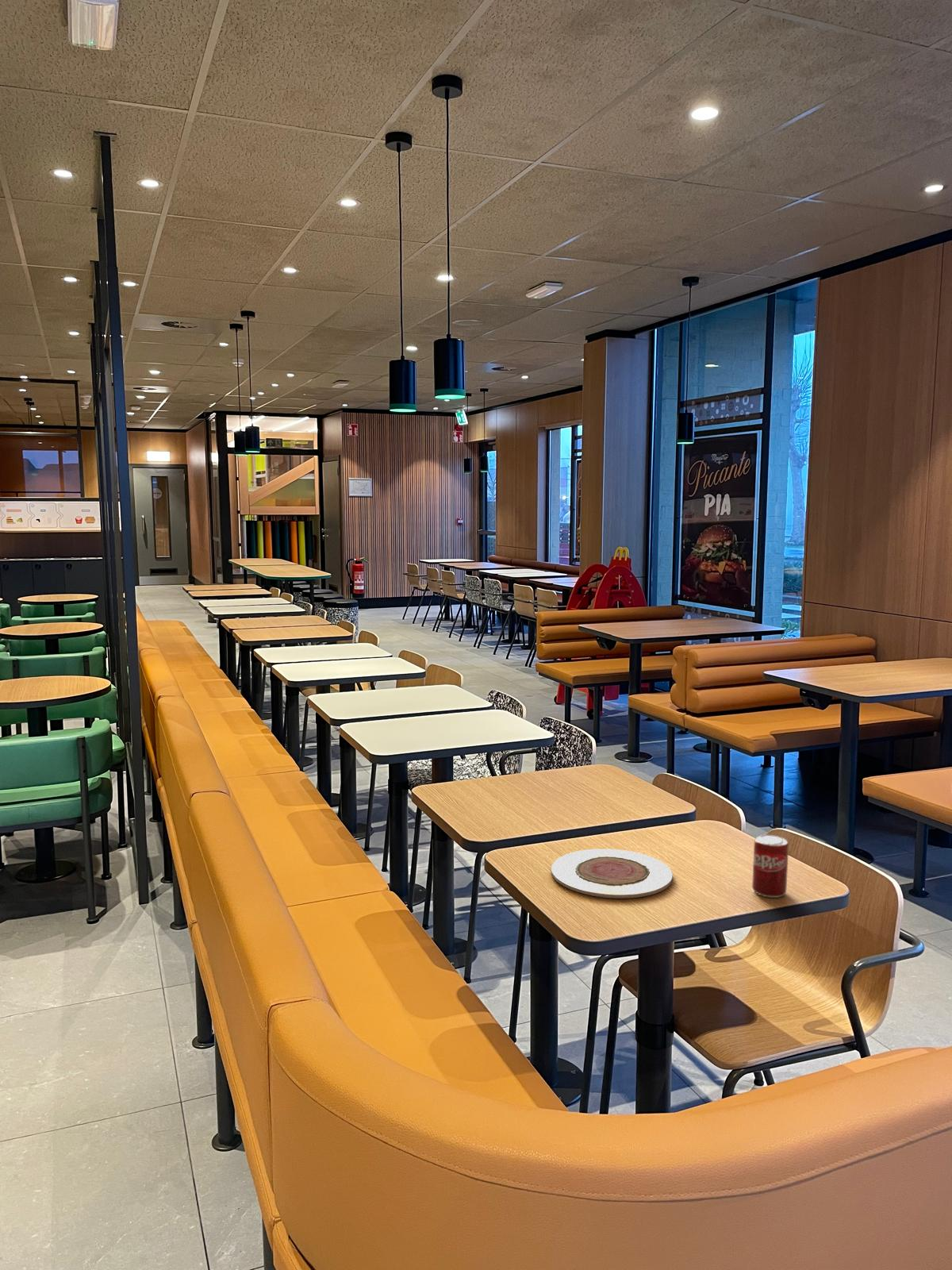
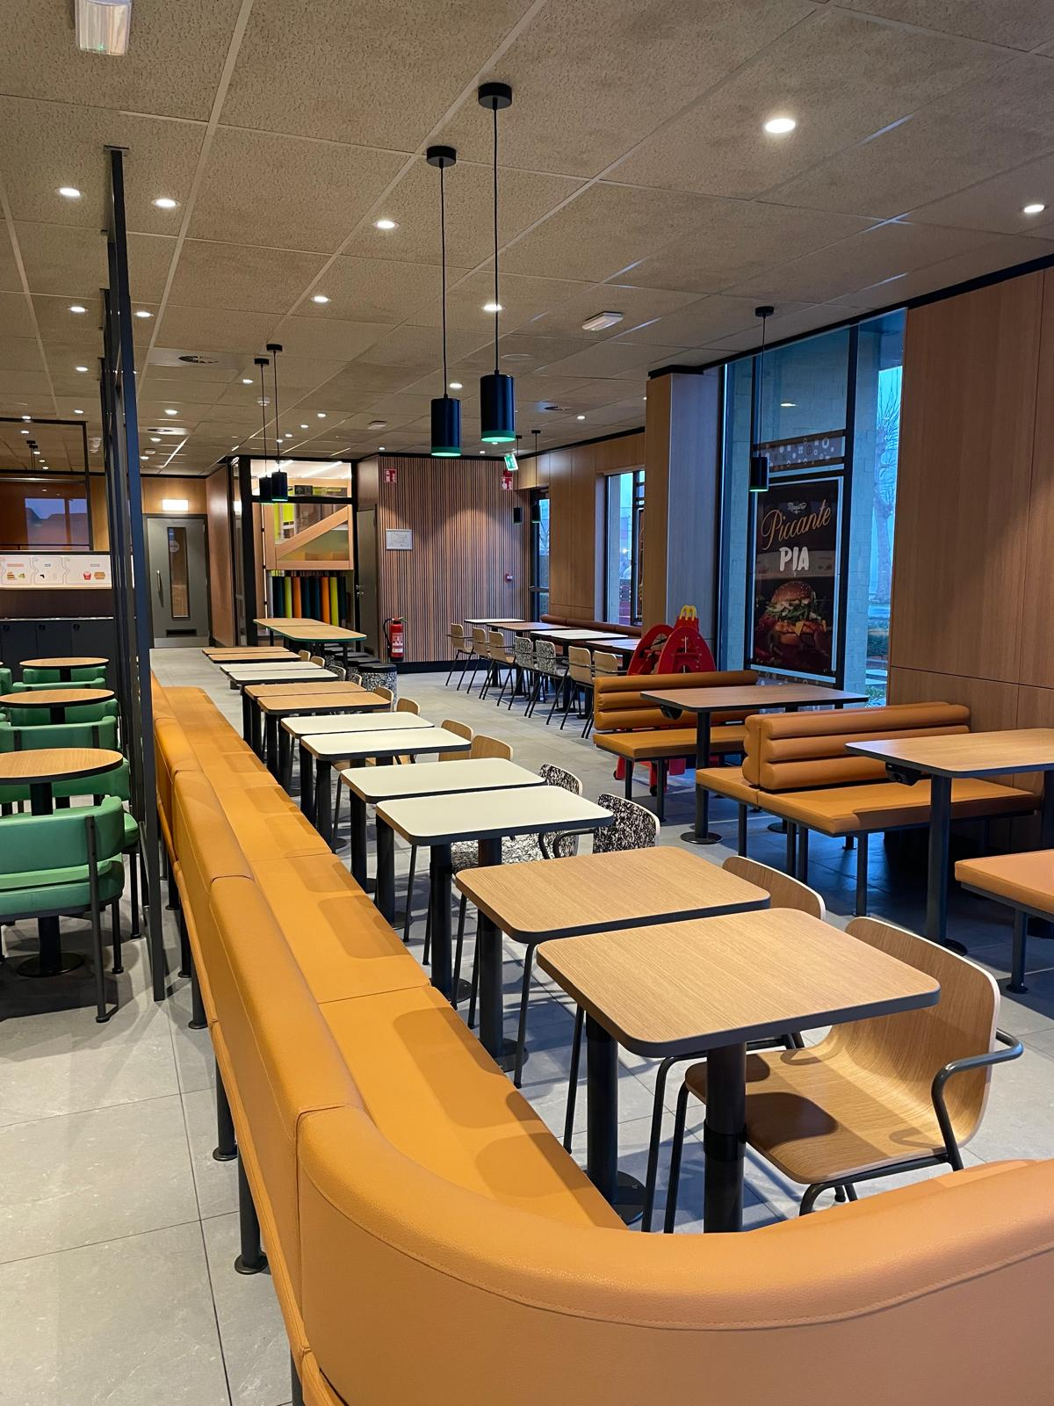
- soda can [751,834,789,899]
- plate [551,848,674,899]
